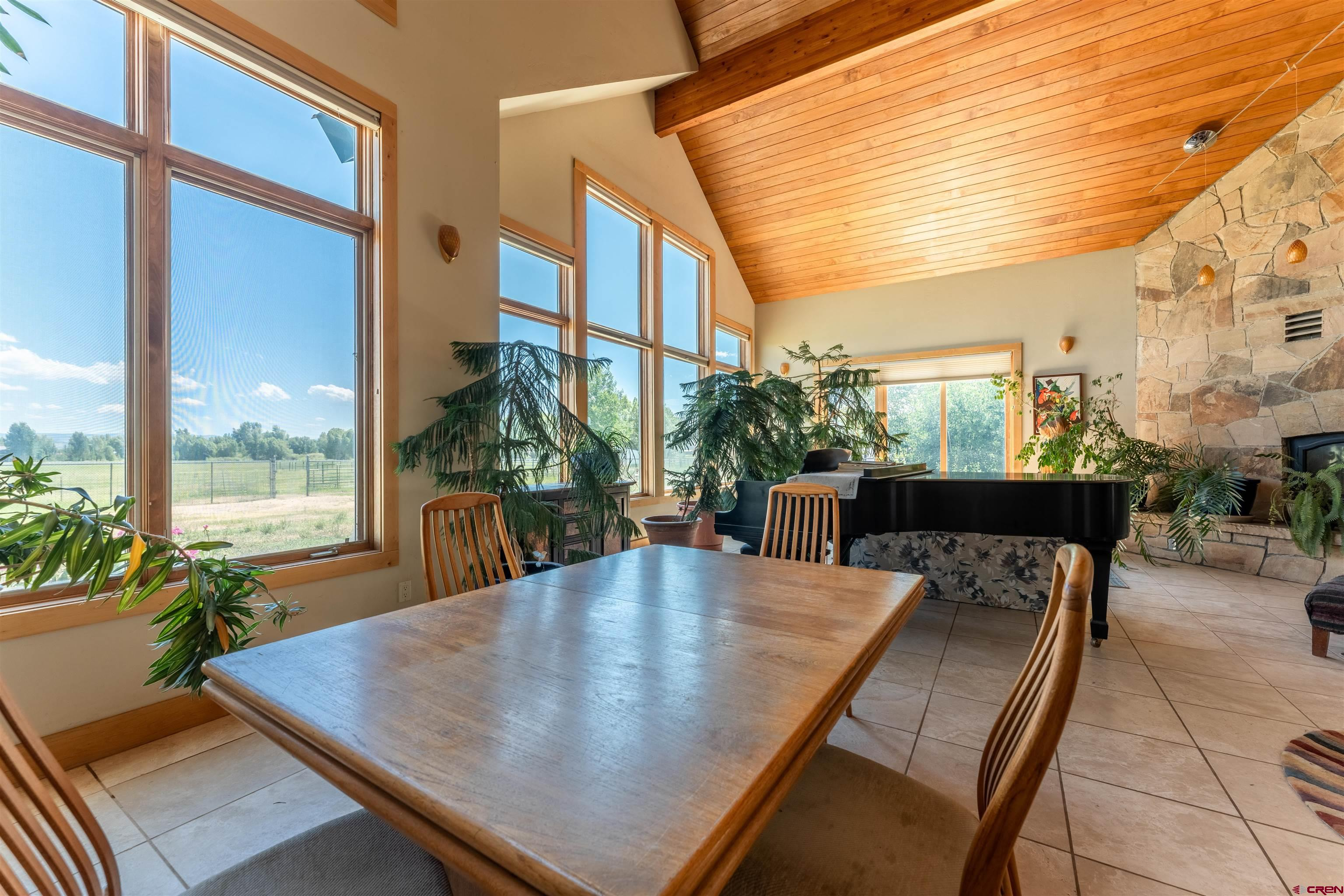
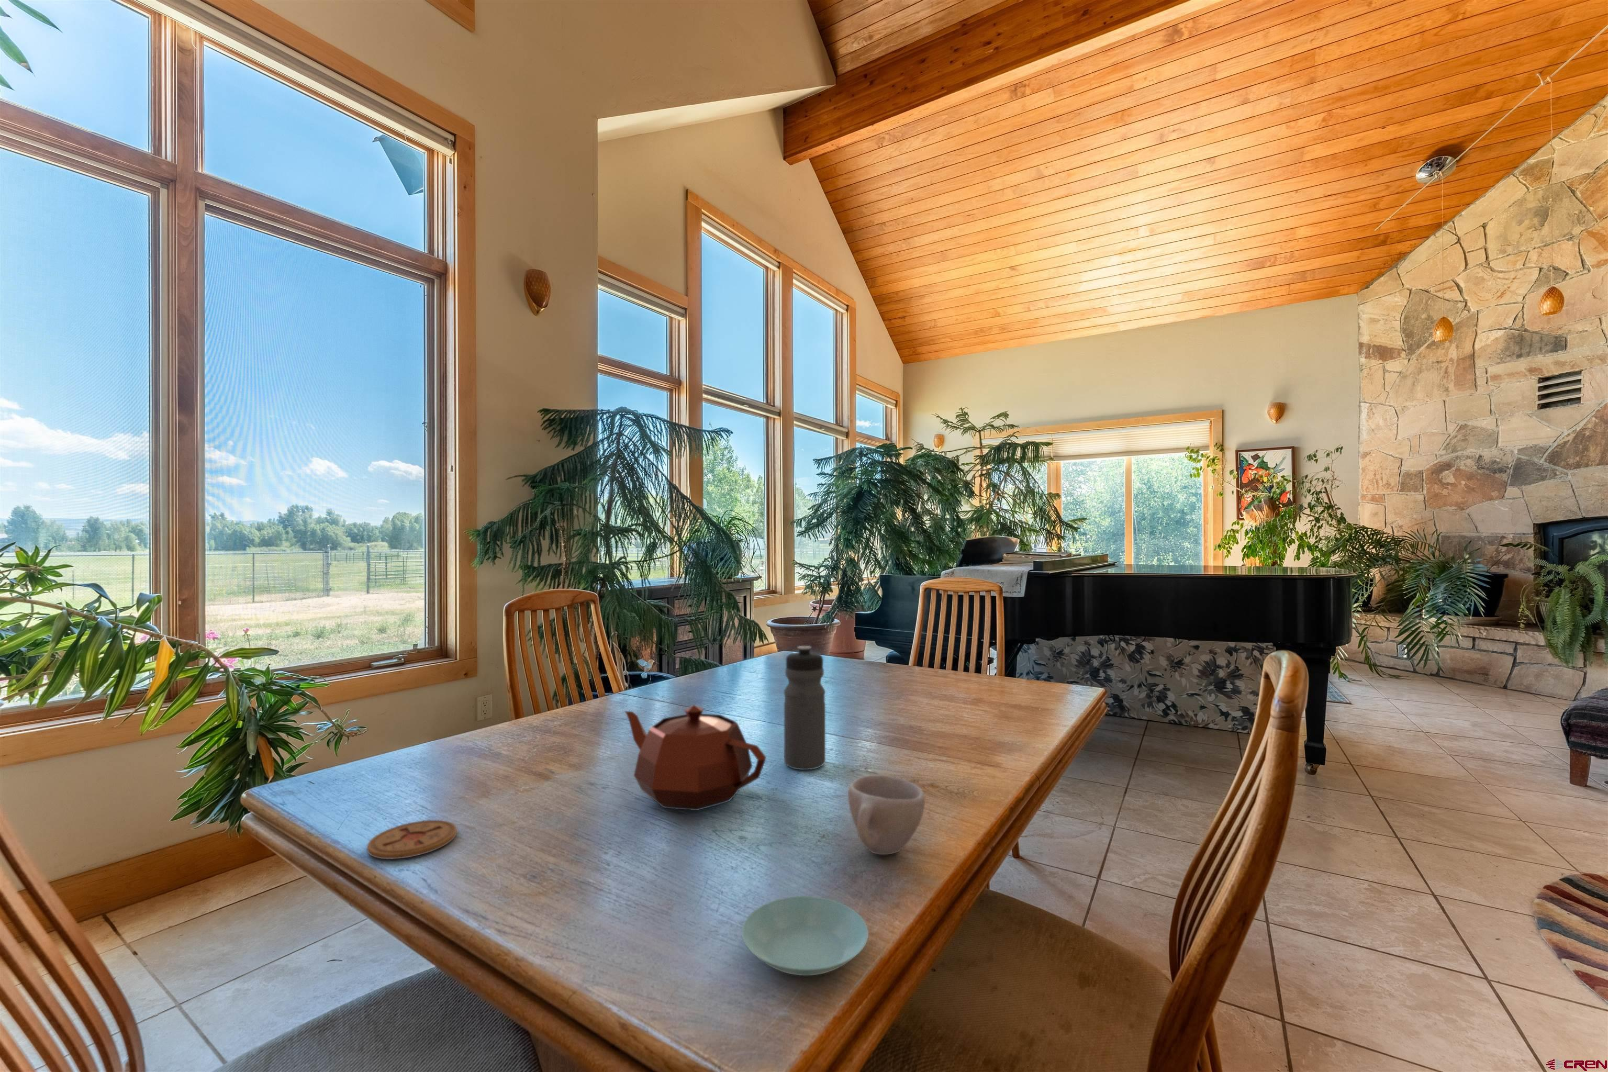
+ cup [847,774,926,855]
+ coaster [366,820,457,859]
+ saucer [742,896,869,976]
+ teapot [623,705,767,811]
+ water bottle [784,645,826,770]
